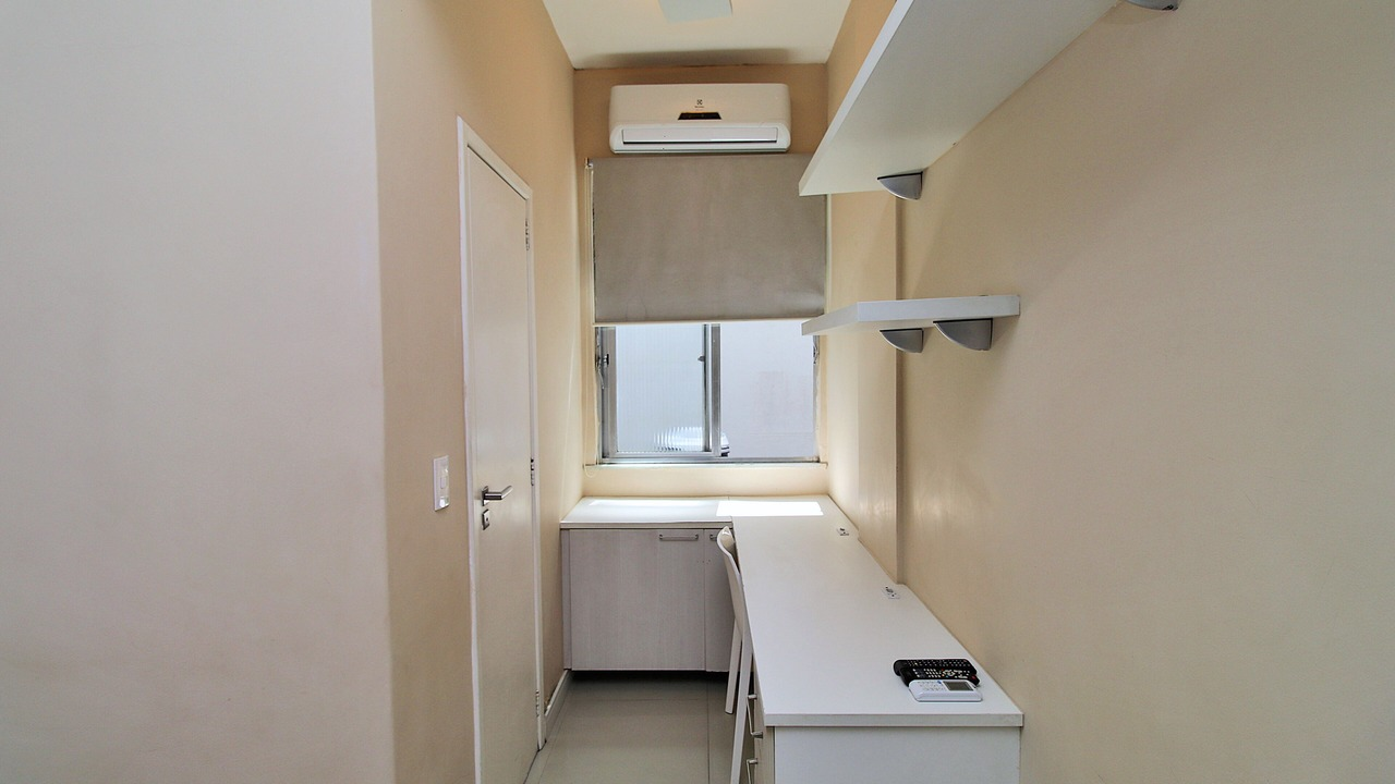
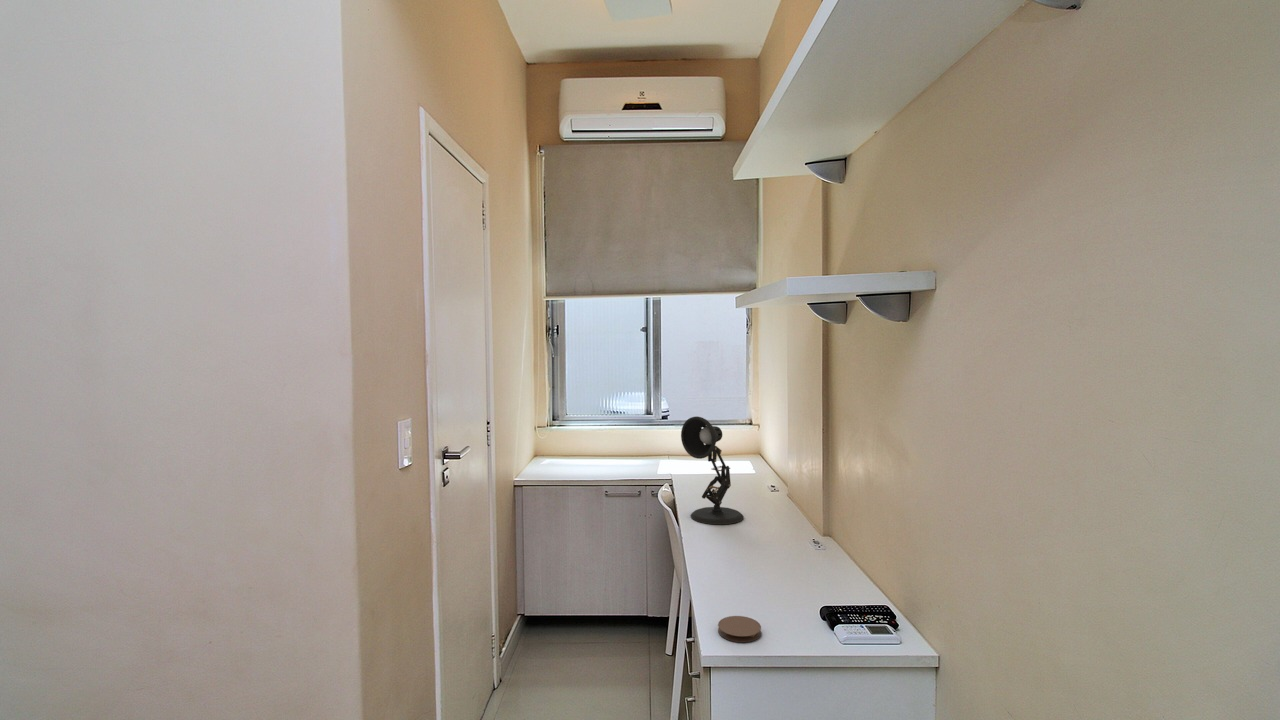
+ desk lamp [680,415,745,525]
+ coaster [717,615,762,643]
